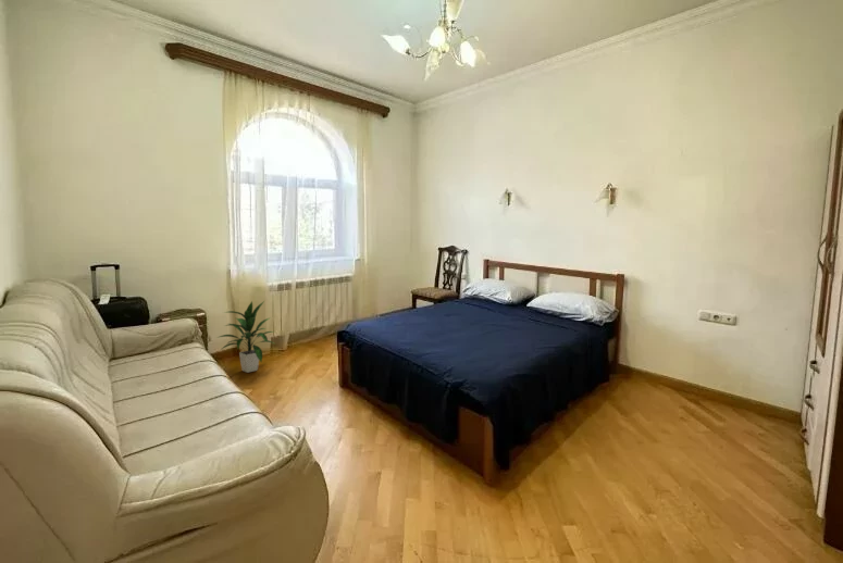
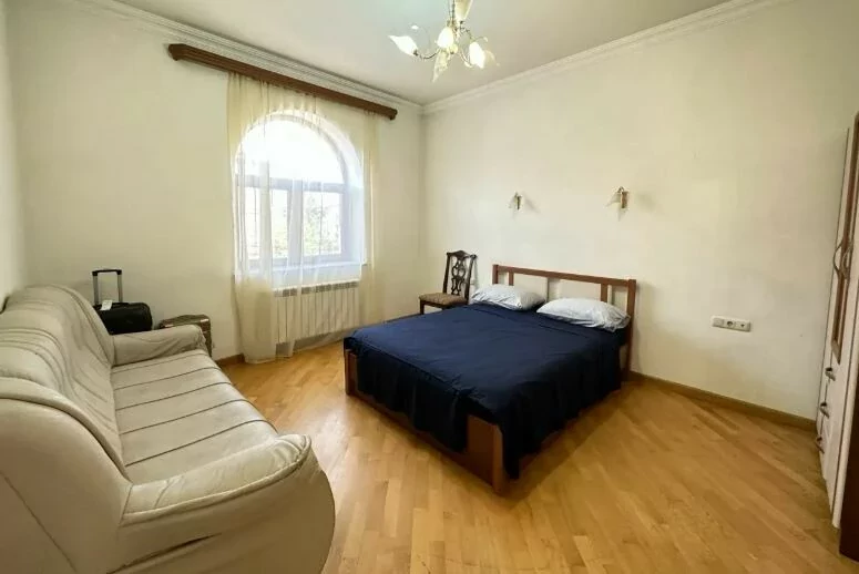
- indoor plant [215,299,277,374]
